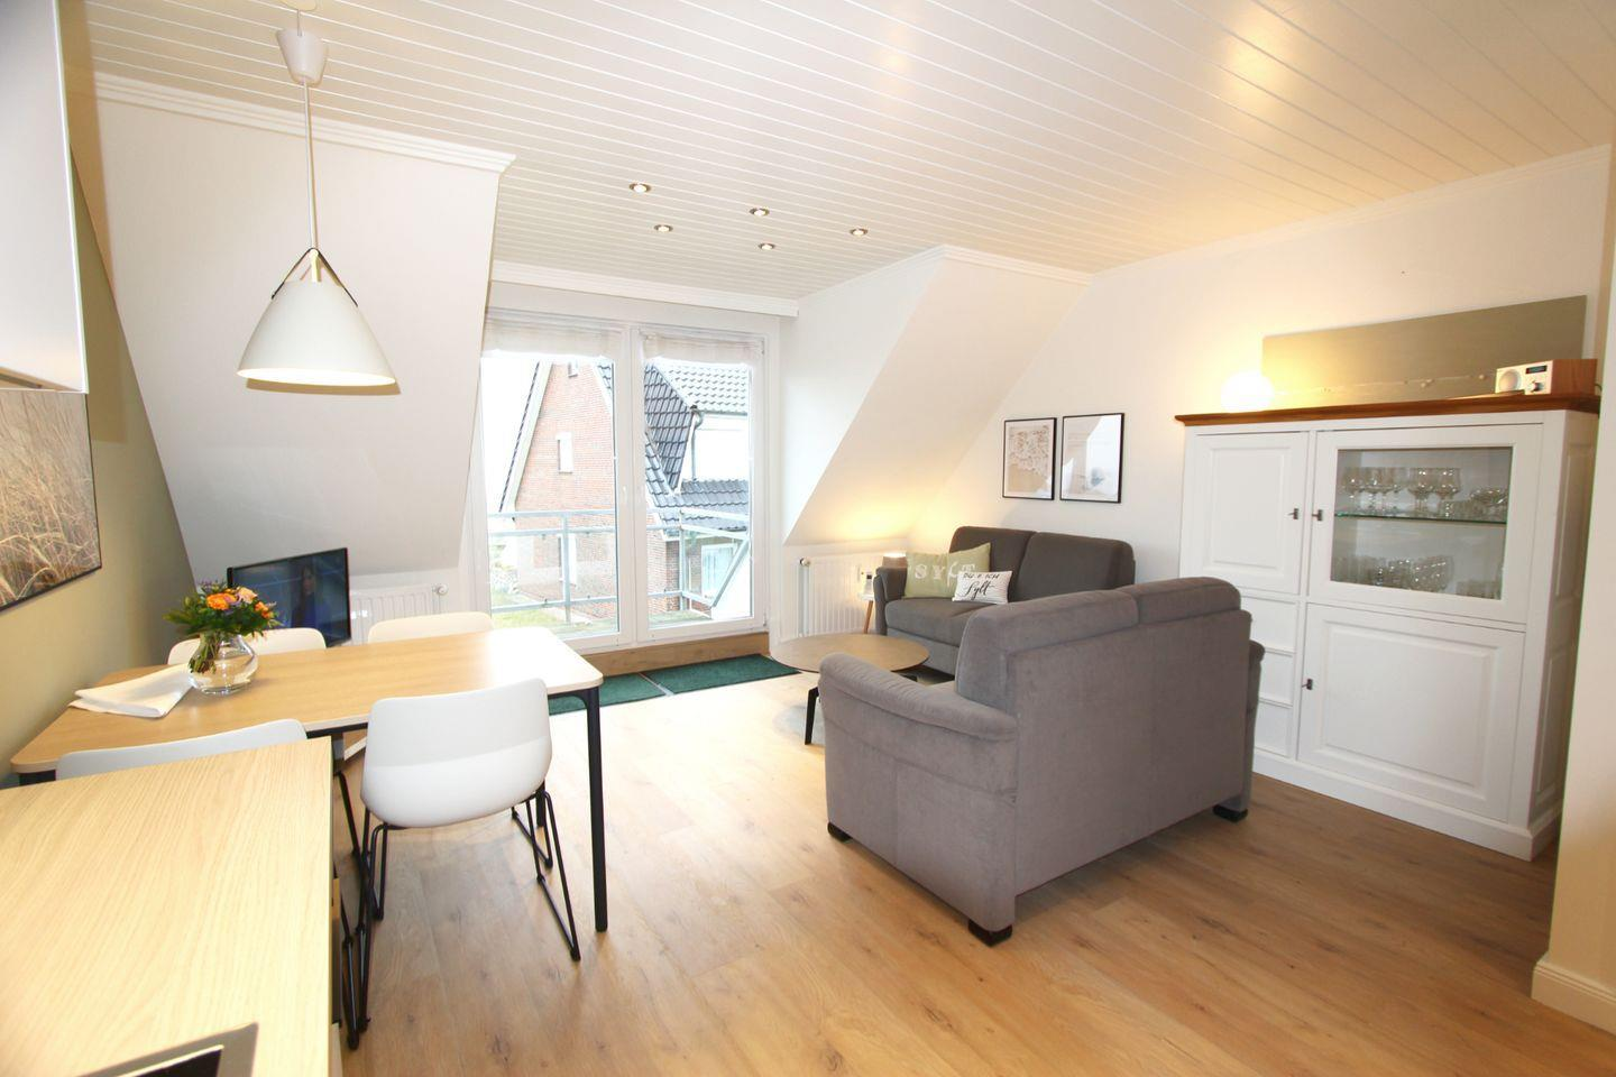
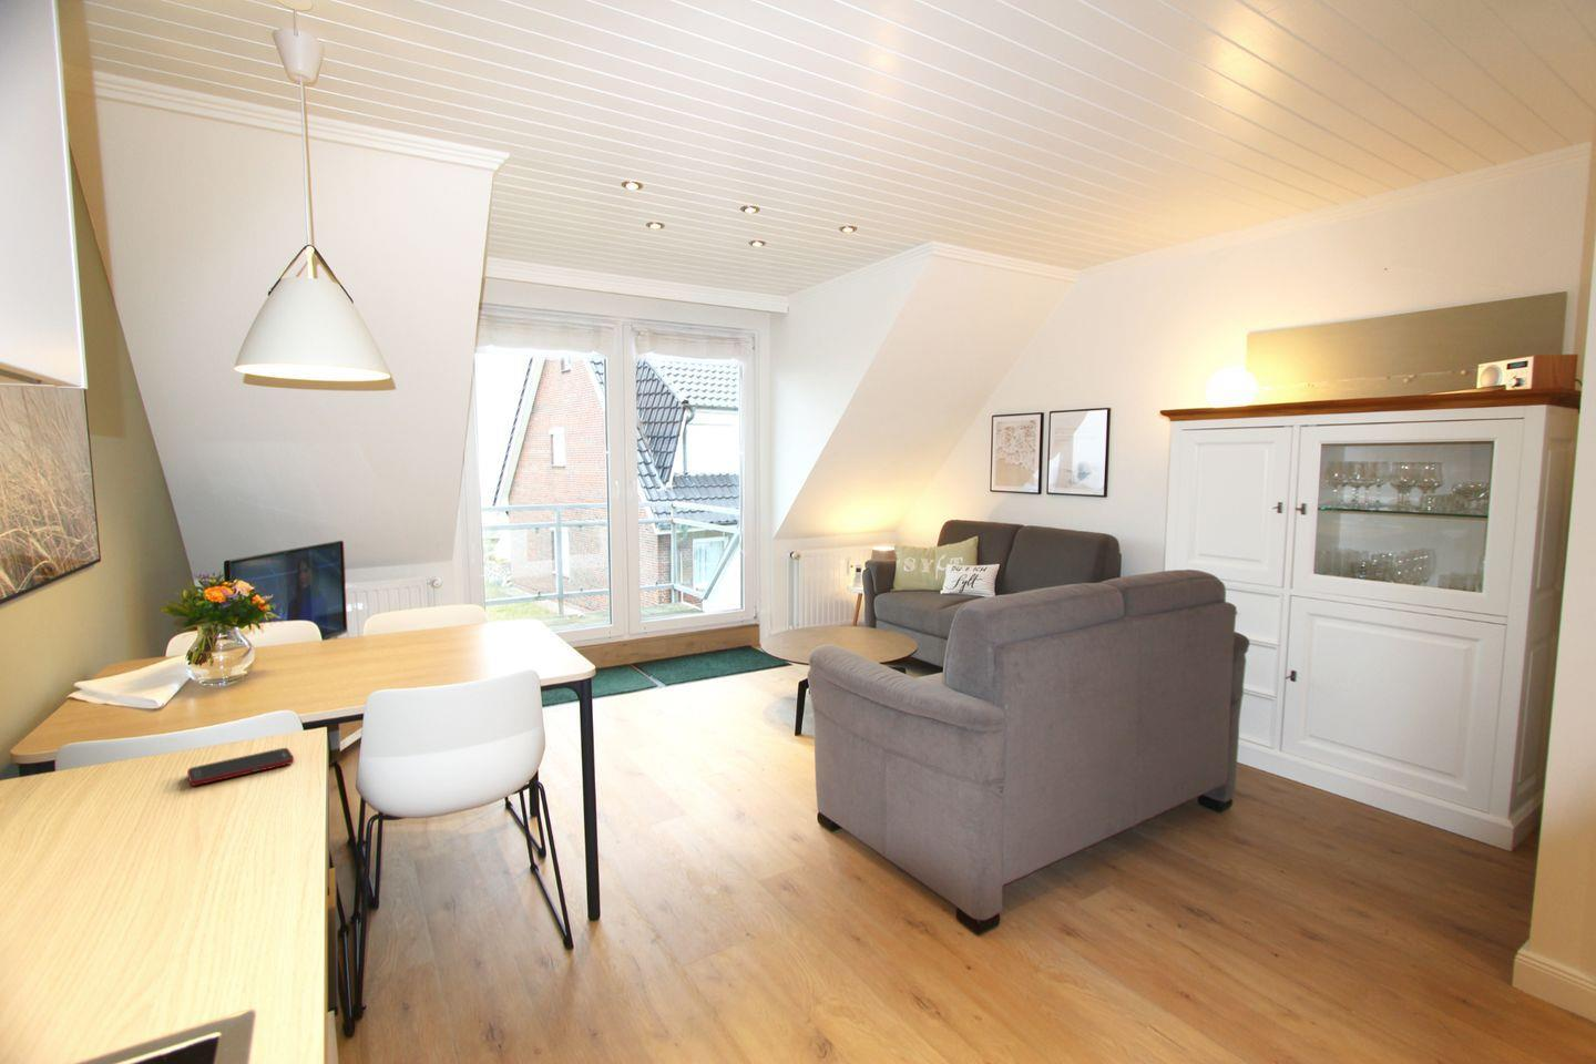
+ cell phone [186,747,294,787]
